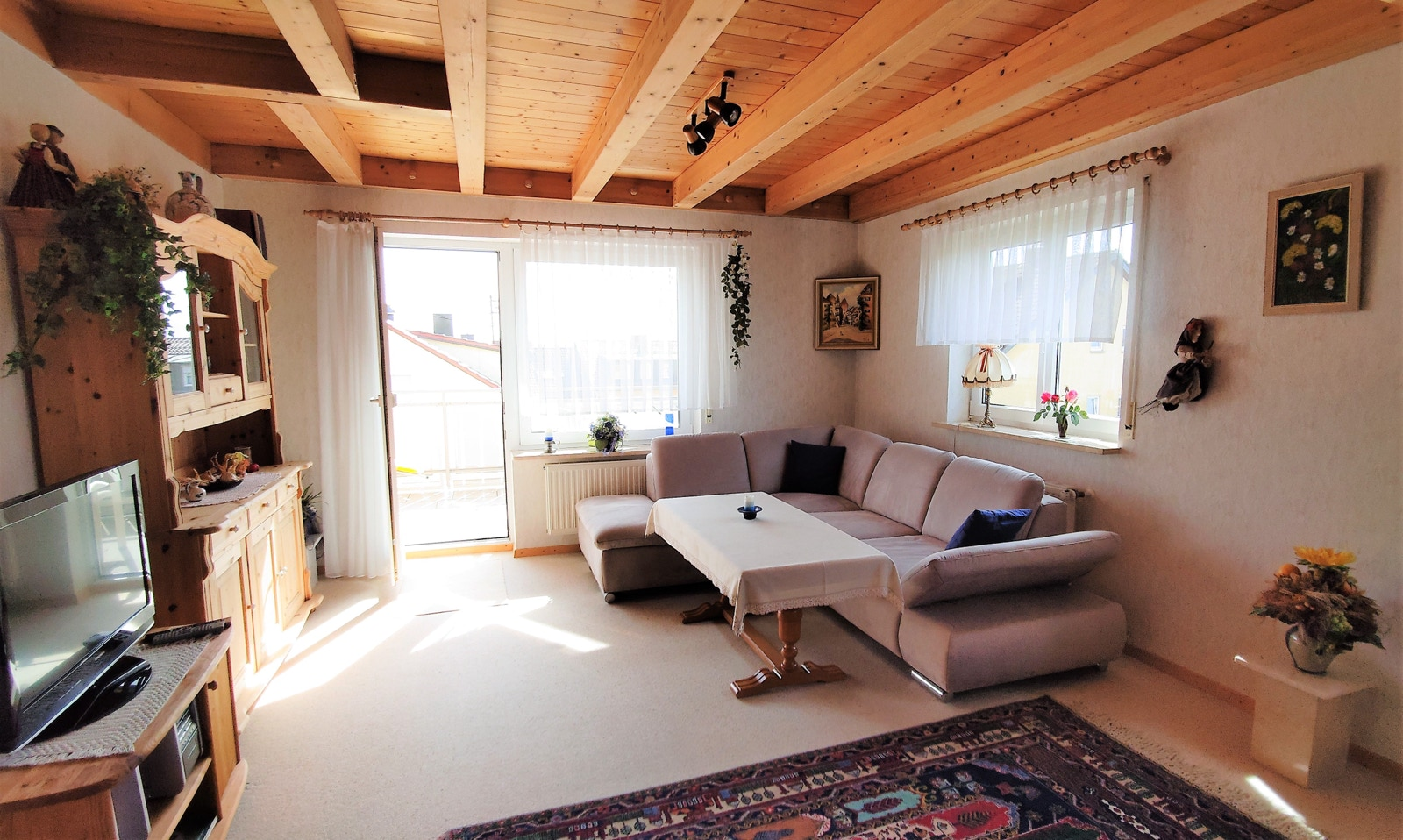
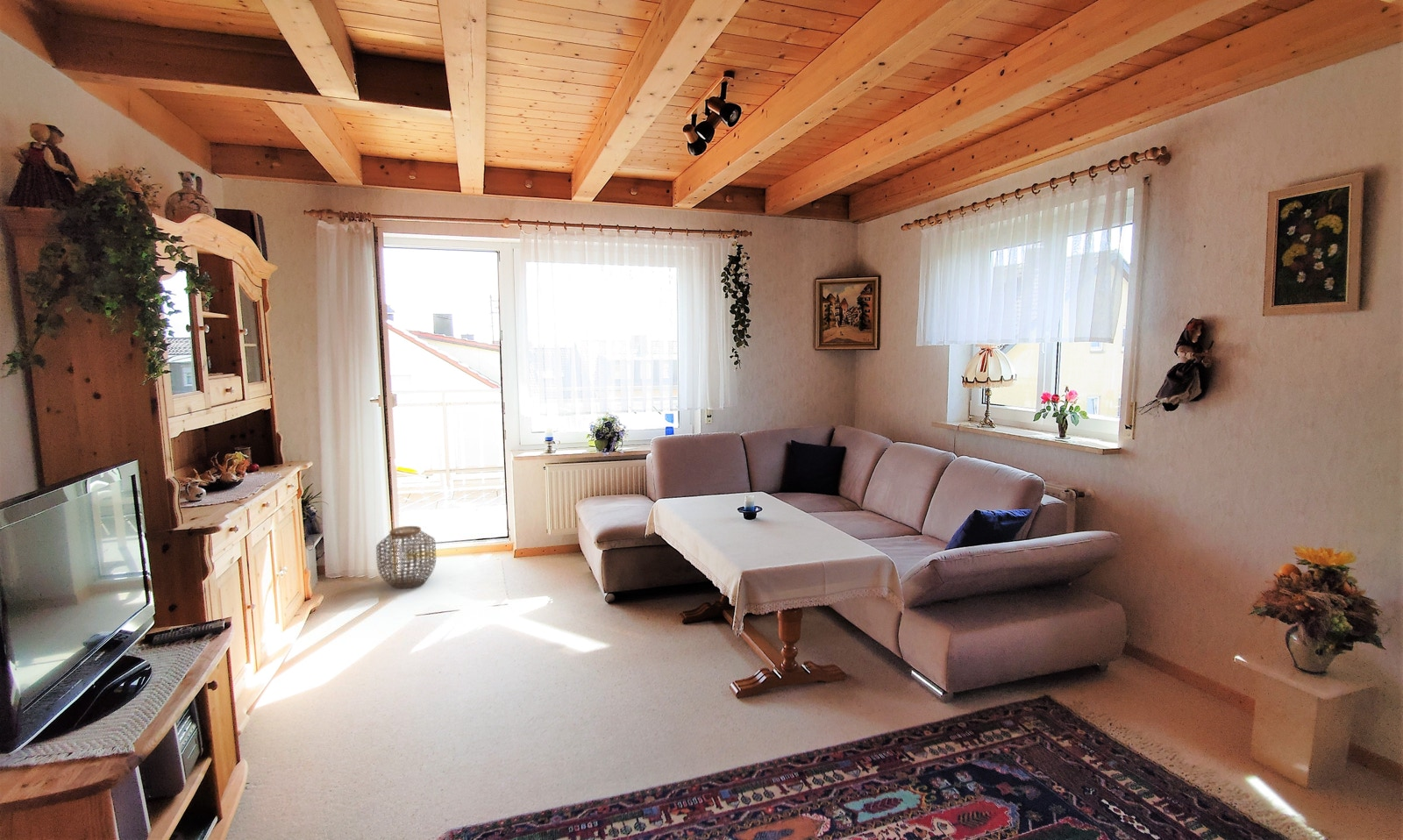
+ woven basket [375,525,437,589]
